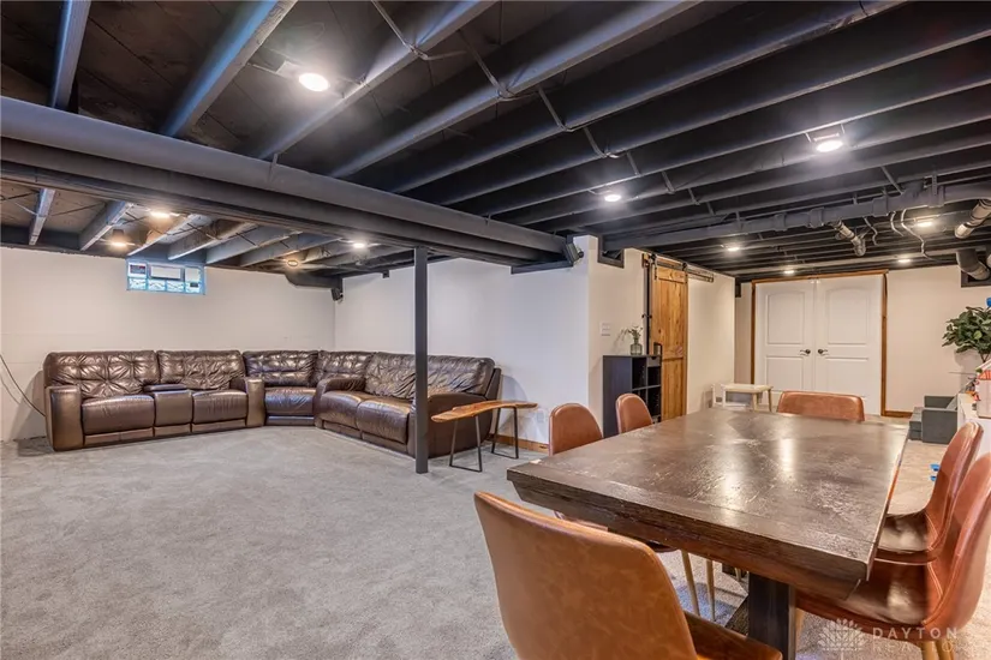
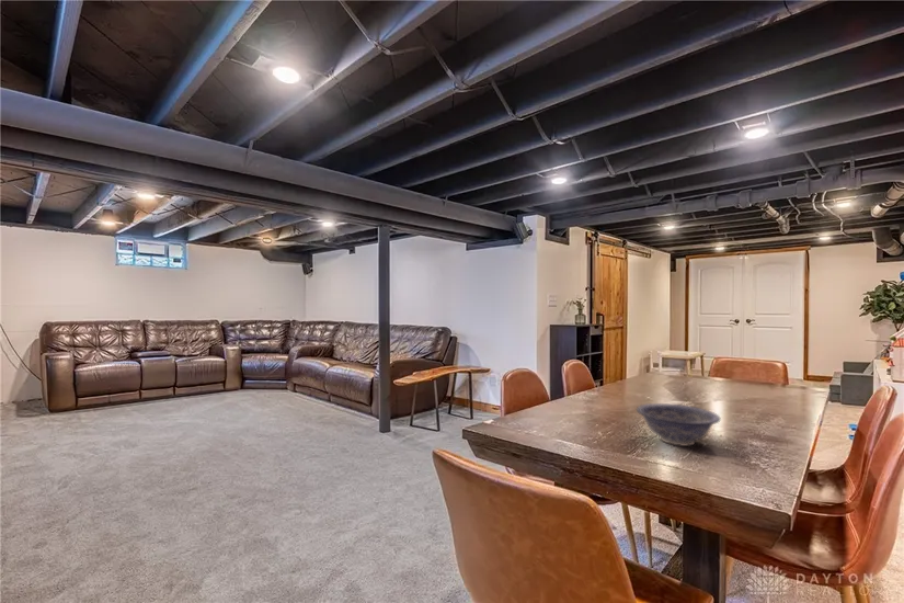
+ decorative bowl [636,402,722,447]
